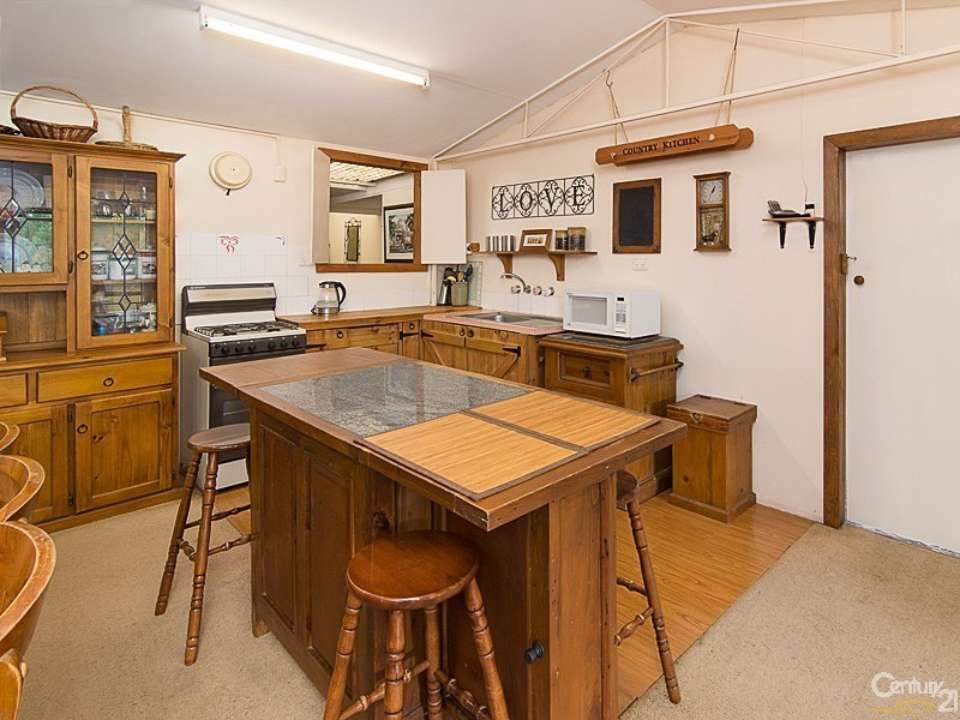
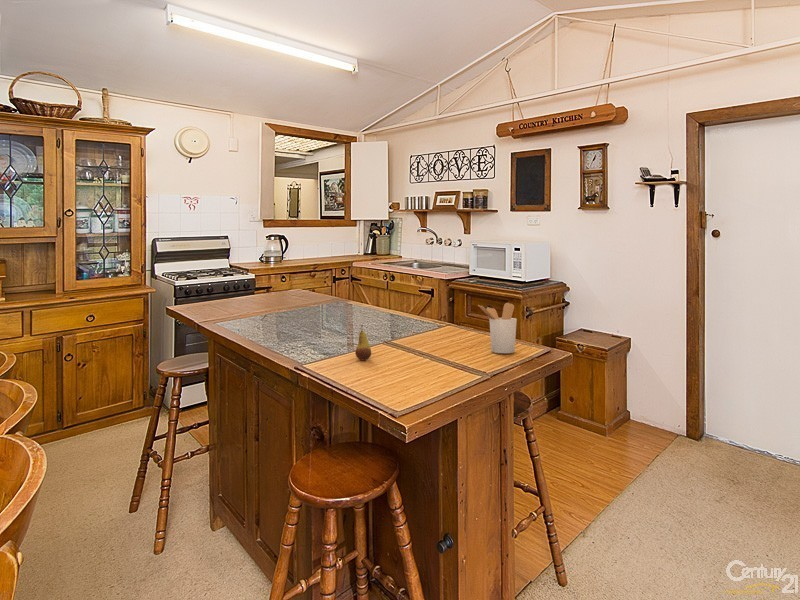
+ fruit [354,324,372,361]
+ utensil holder [477,302,518,354]
